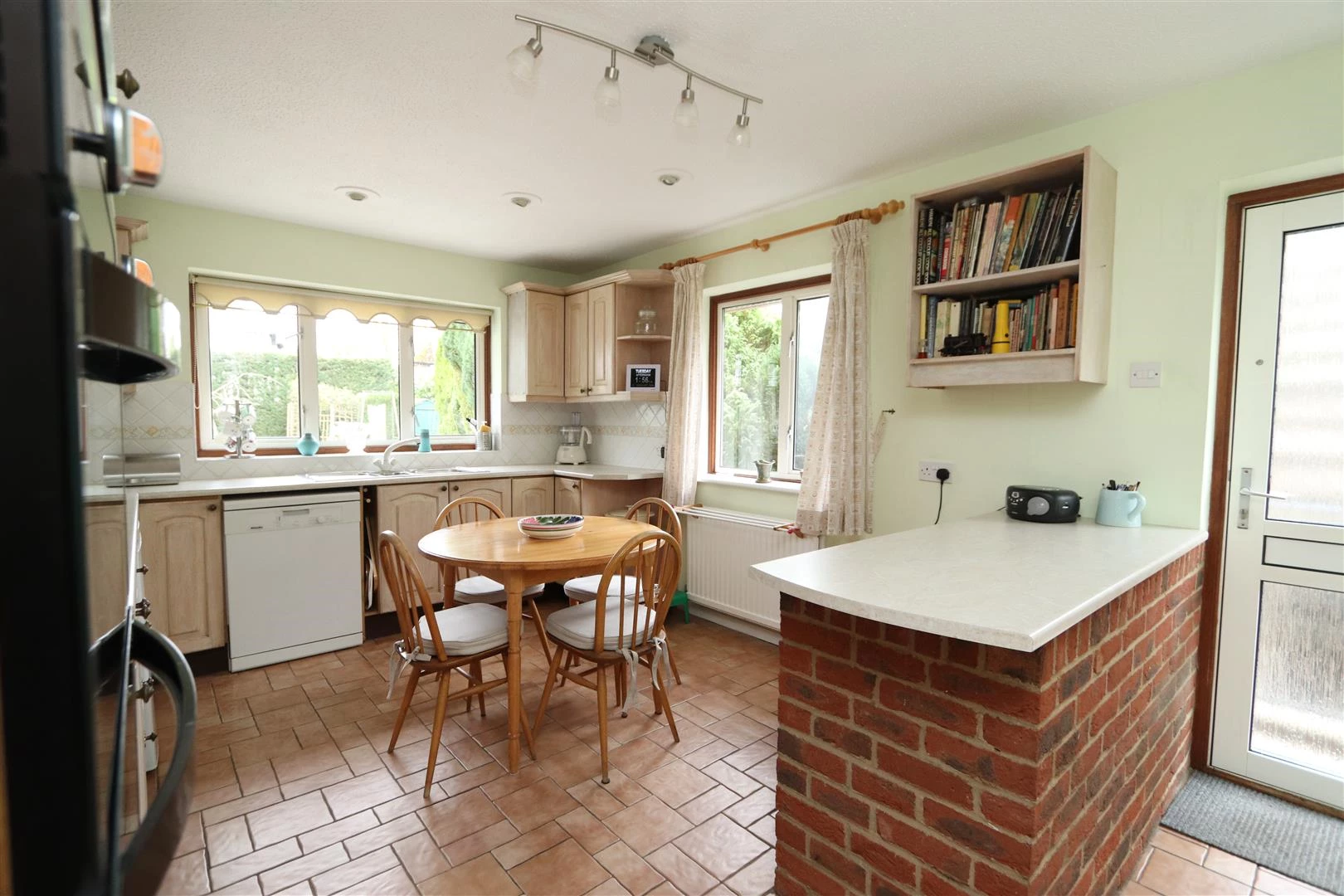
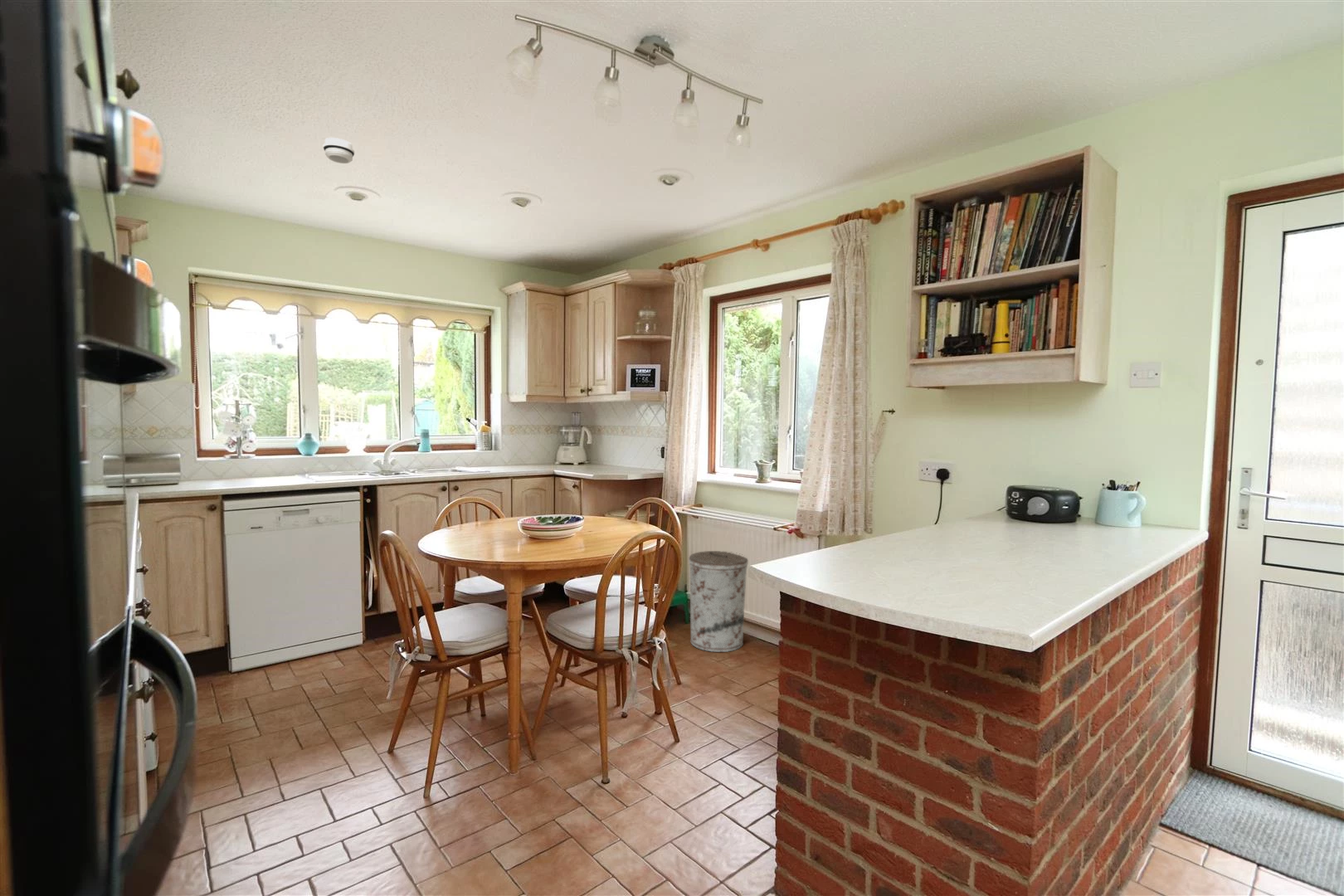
+ smoke detector [323,137,355,164]
+ trash can [688,550,748,653]
